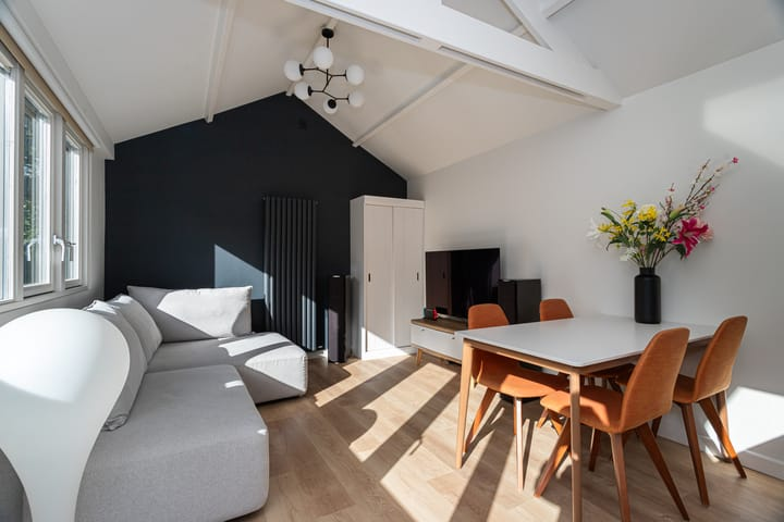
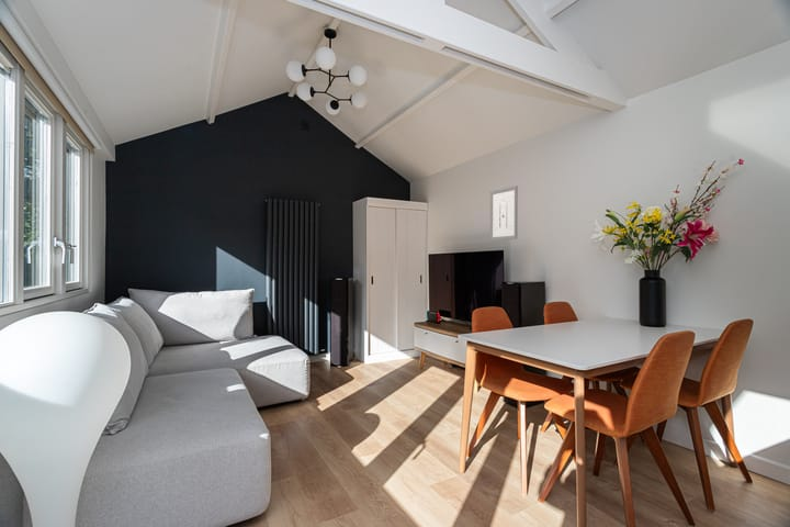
+ wall art [489,184,519,242]
